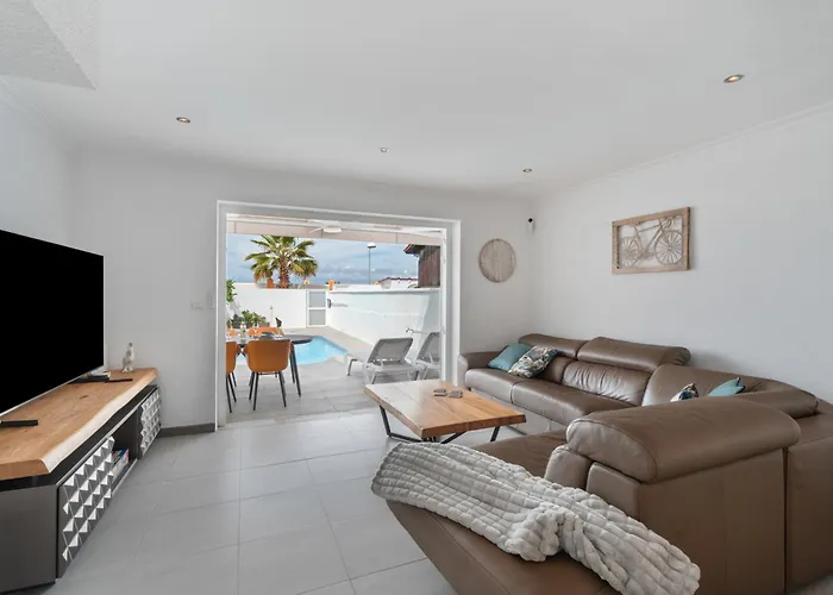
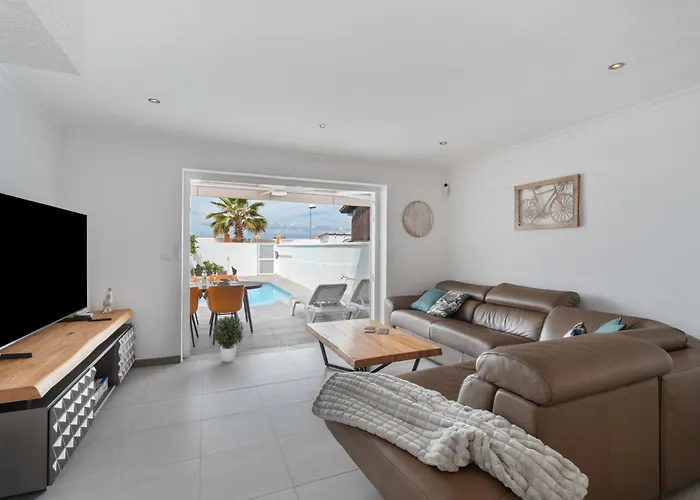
+ potted plant [211,315,245,363]
